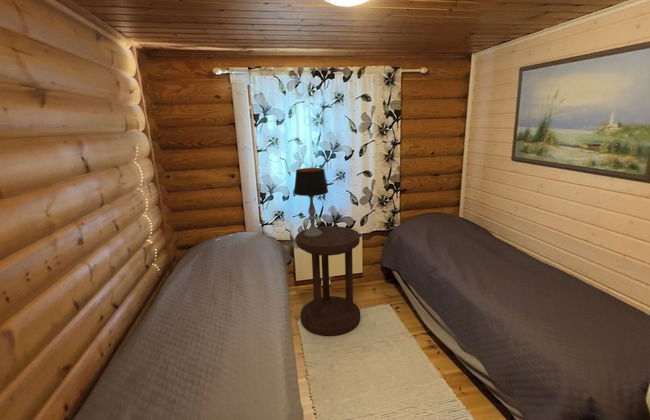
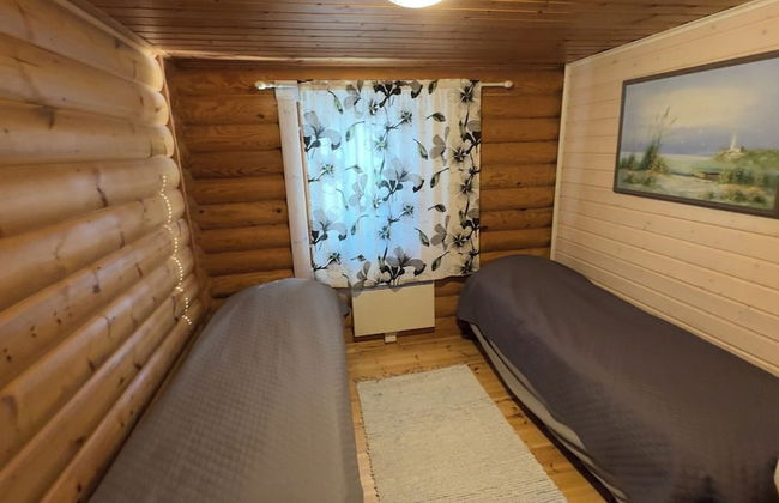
- side table [295,225,361,337]
- table lamp [293,167,329,238]
